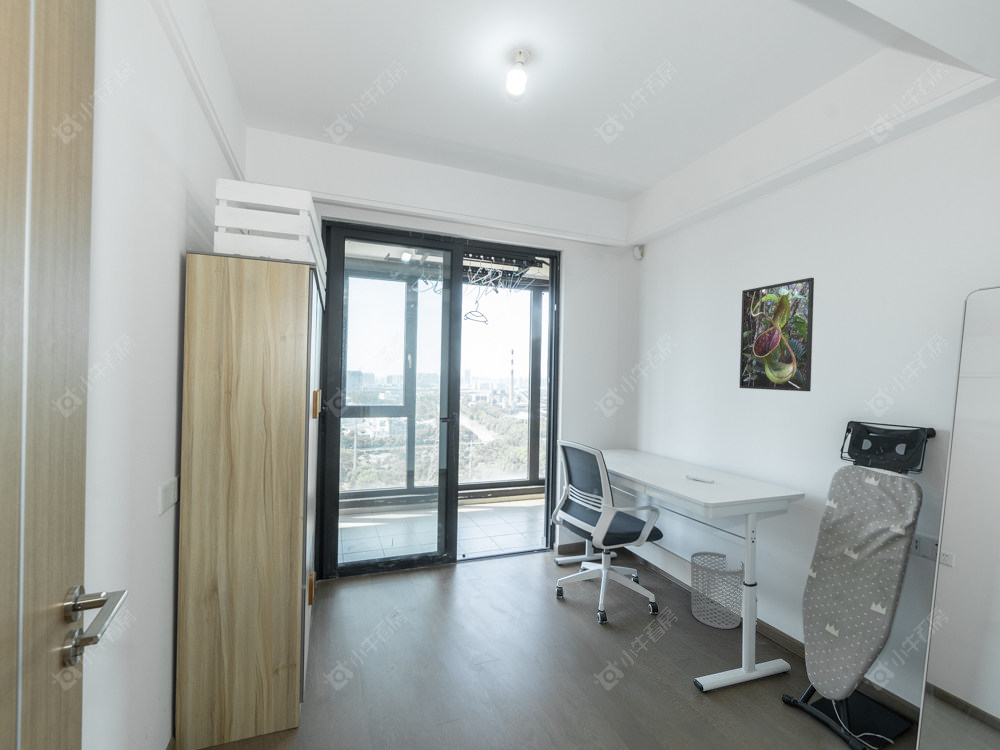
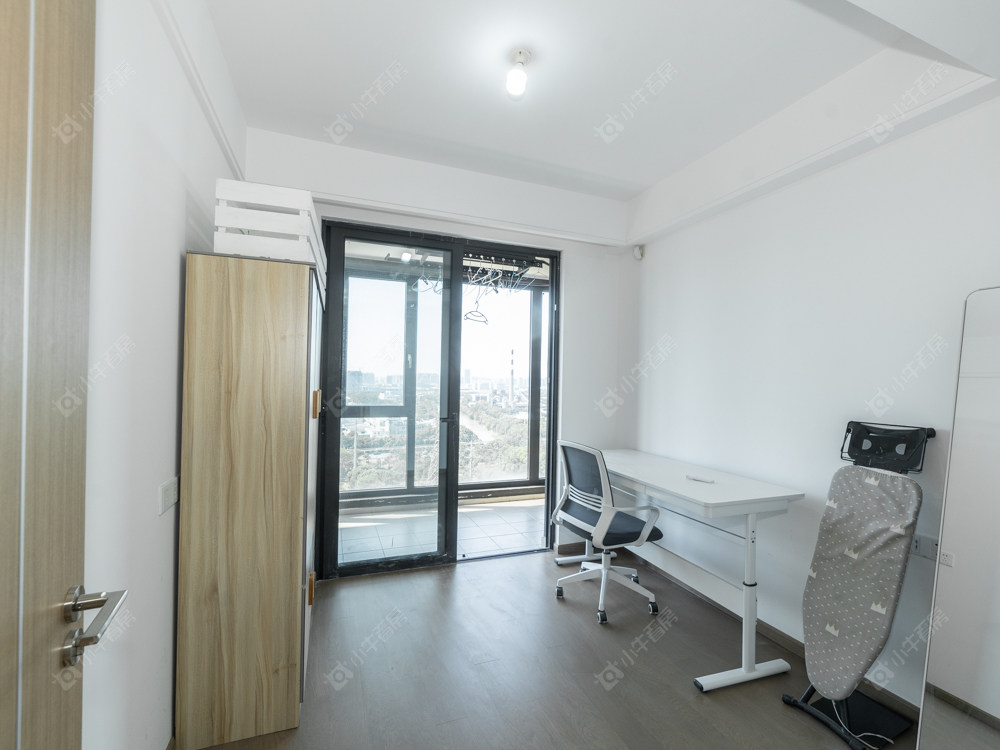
- waste bin [690,551,745,630]
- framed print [739,277,815,392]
